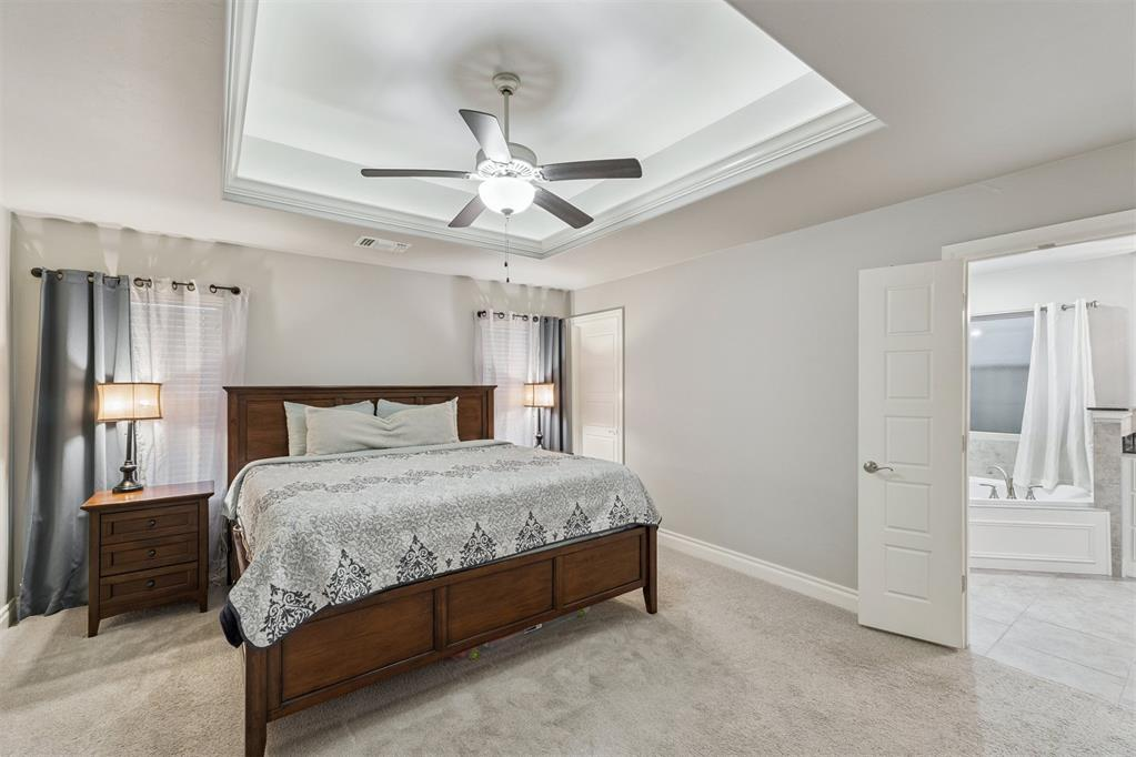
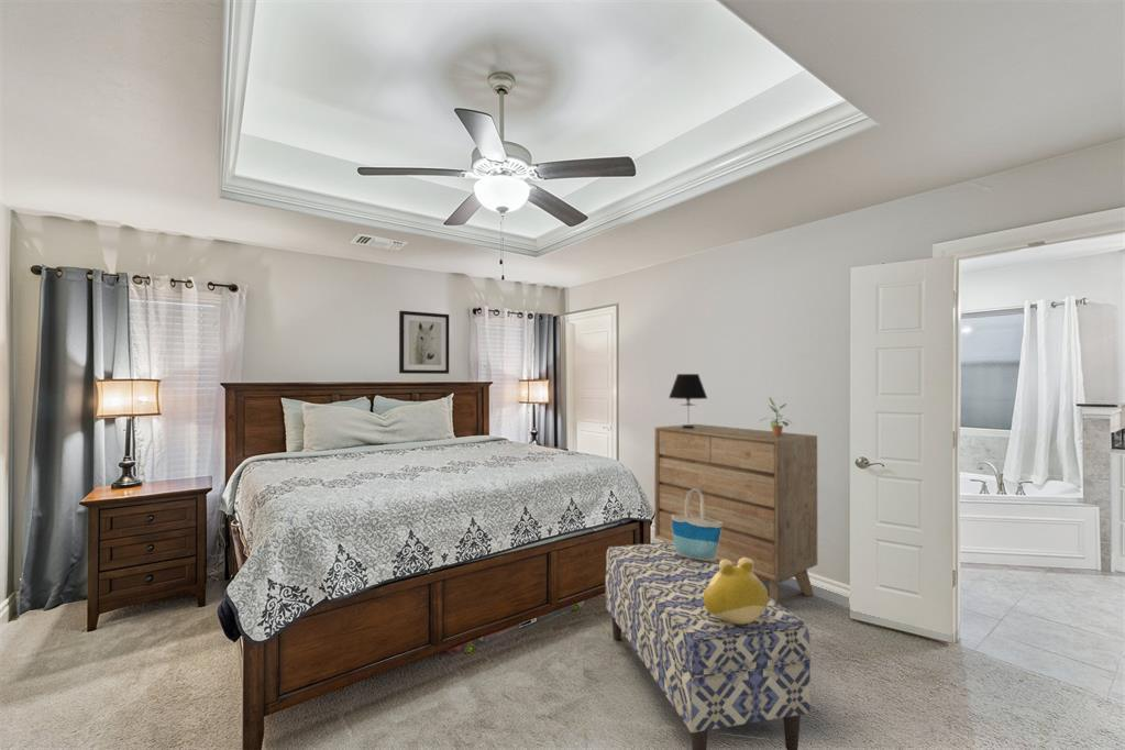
+ plush toy [704,558,769,625]
+ wall art [398,310,450,375]
+ potted plant [758,396,795,437]
+ table lamp [668,373,708,429]
+ dresser [653,423,818,604]
+ bench [605,541,812,750]
+ tote bag [672,489,723,562]
